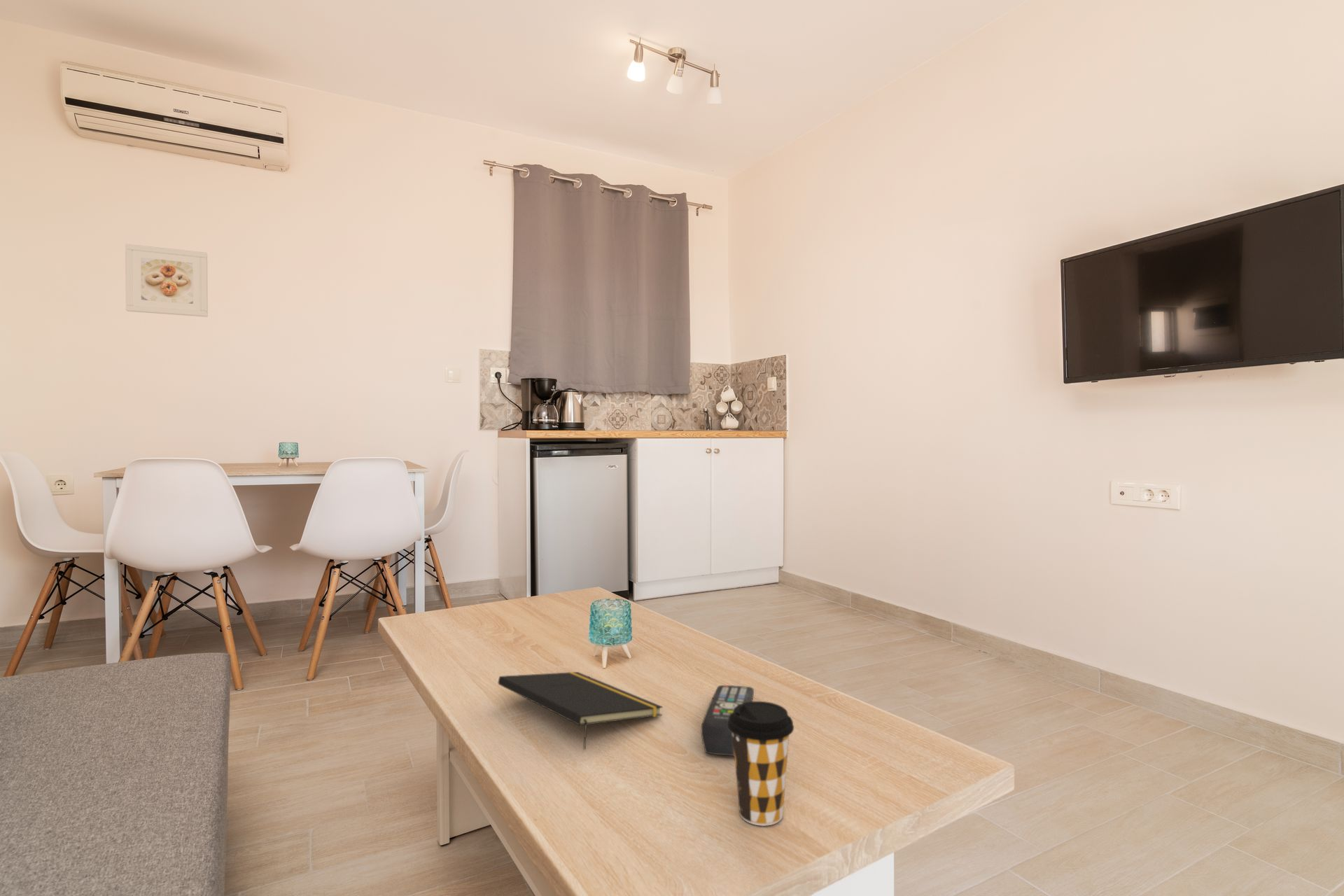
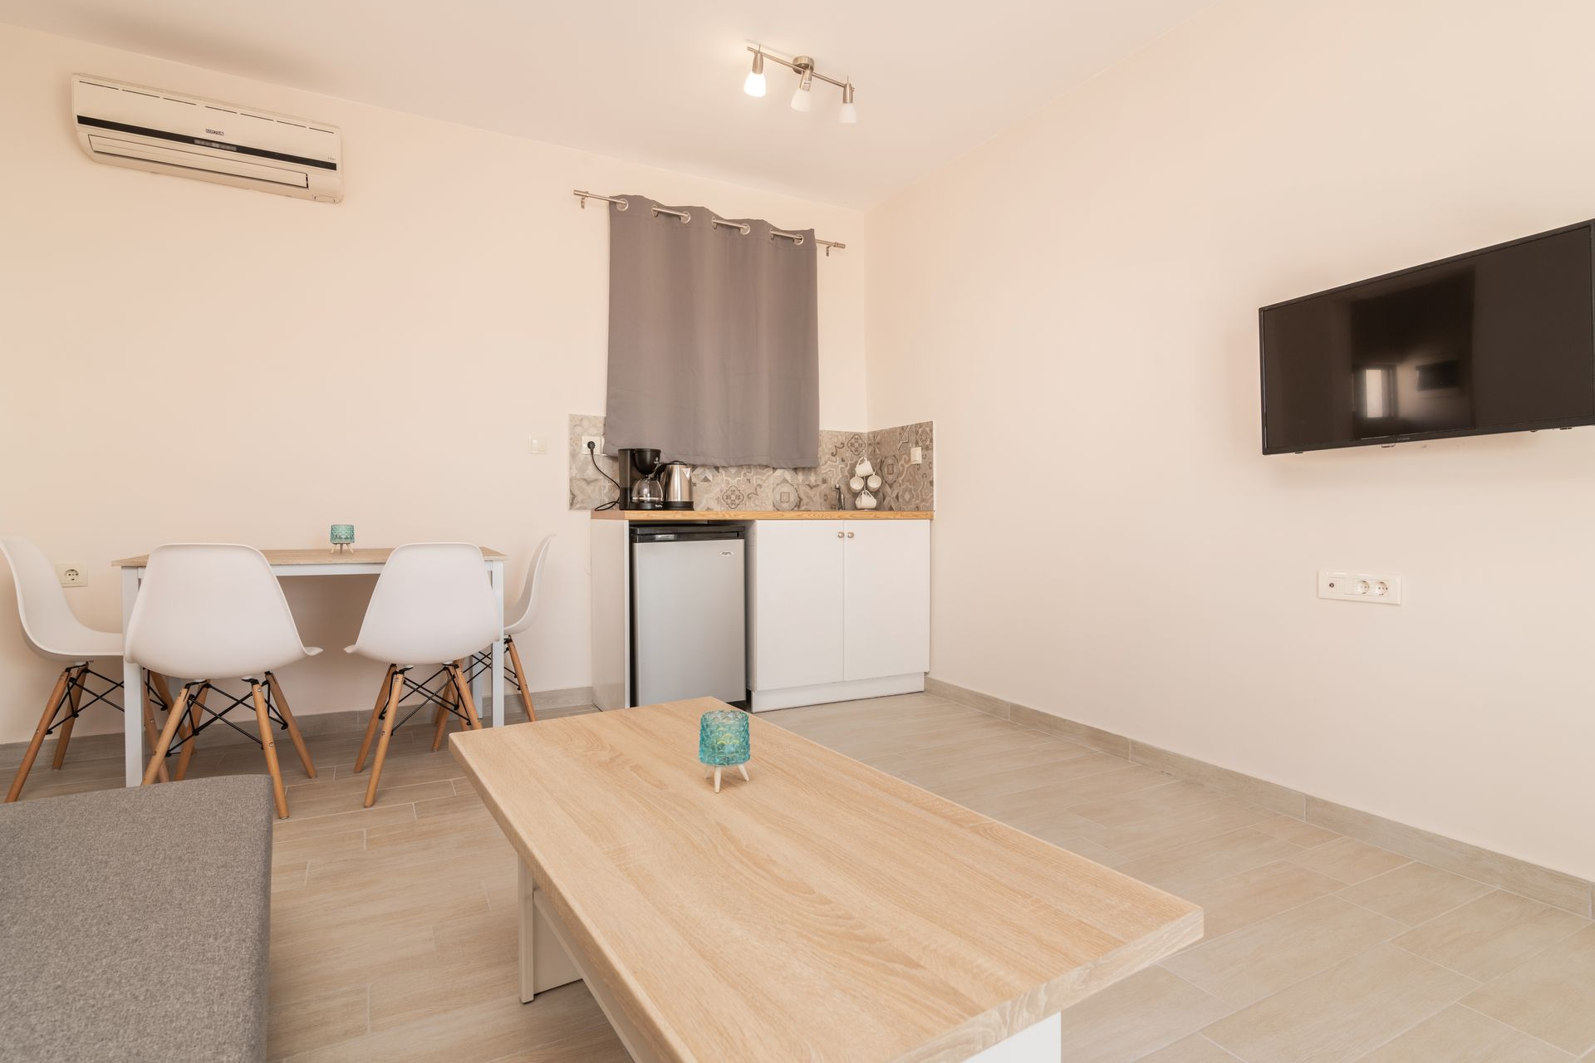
- remote control [701,685,755,757]
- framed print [125,244,209,318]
- coffee cup [728,701,794,827]
- notepad [498,671,664,750]
